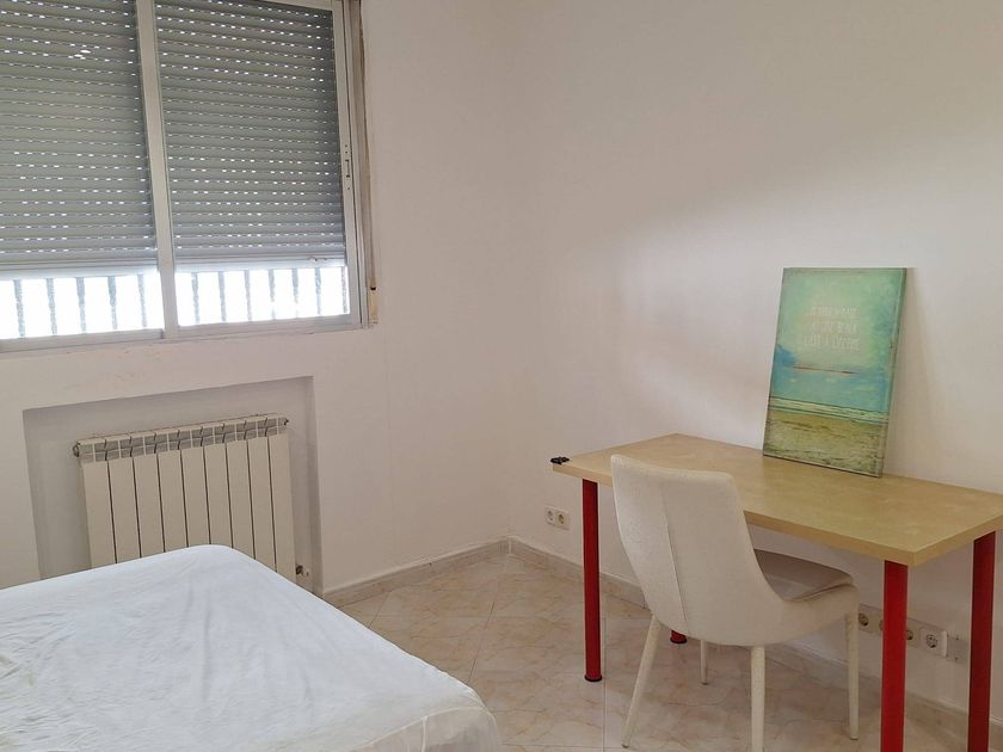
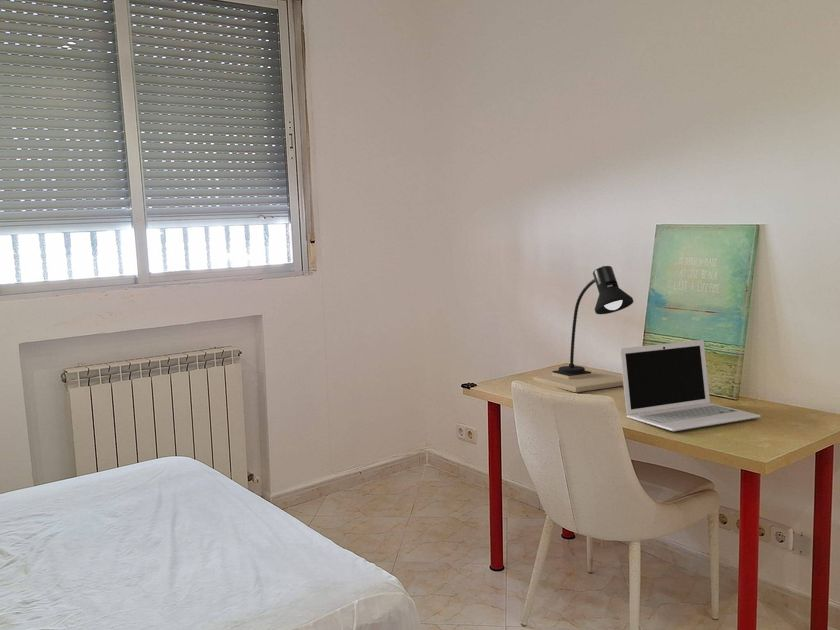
+ laptop [619,339,761,432]
+ desk lamp [532,265,634,393]
